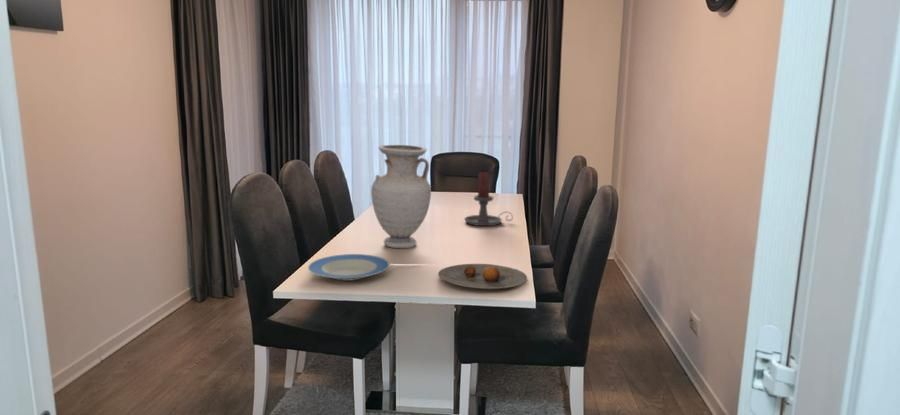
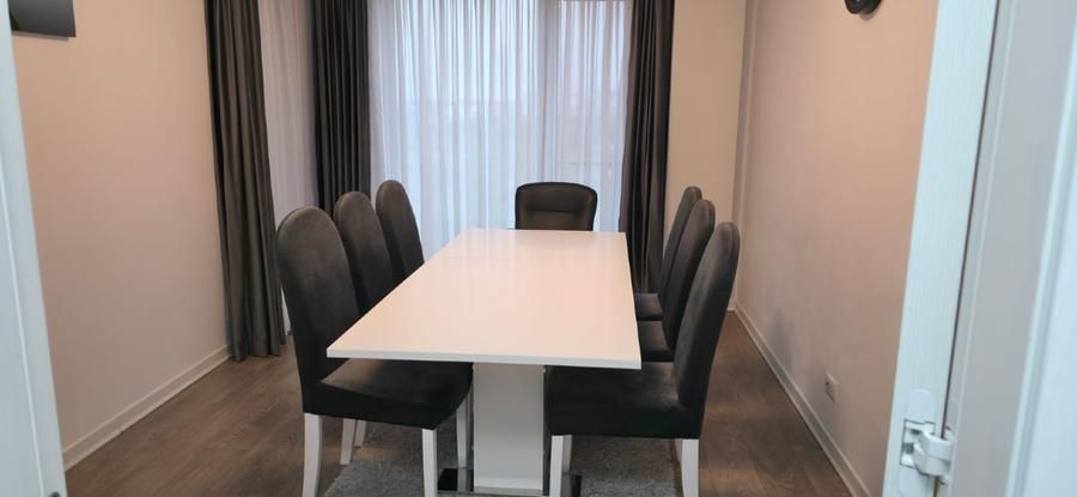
- candle holder [463,171,514,227]
- plate [437,263,528,290]
- vase [370,144,432,249]
- plate [307,253,391,282]
